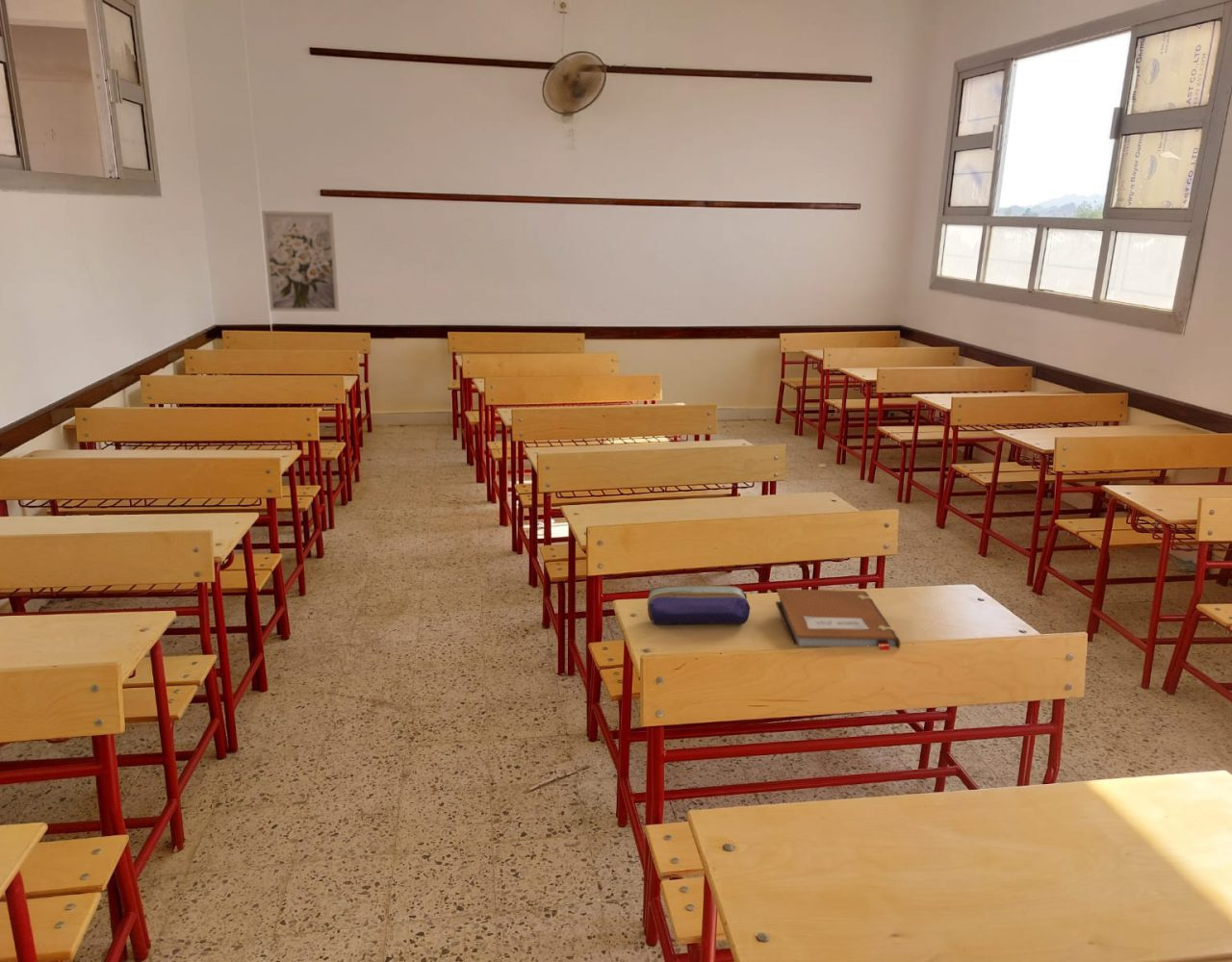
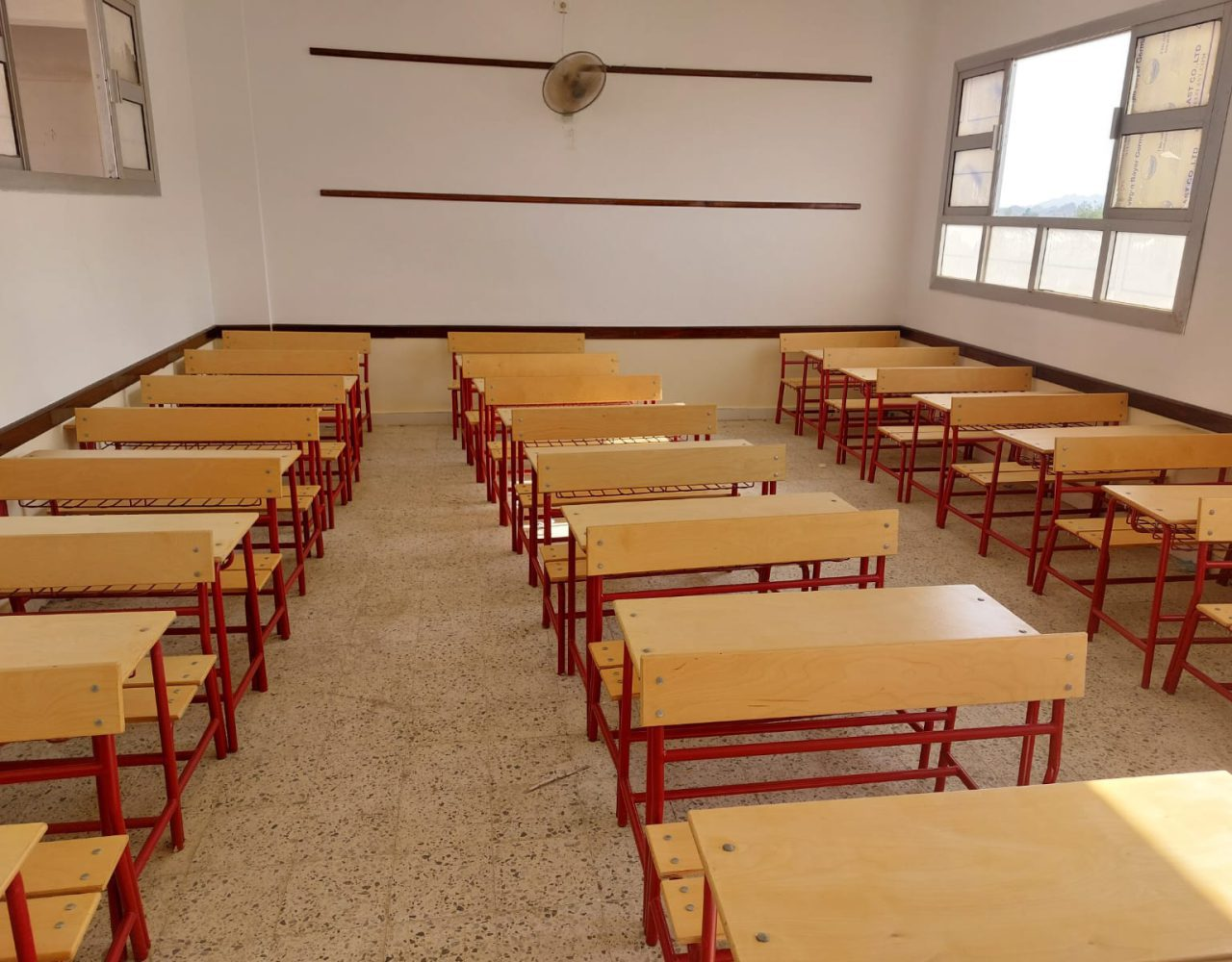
- notebook [775,588,901,651]
- wall art [261,210,340,313]
- pencil case [646,584,751,625]
